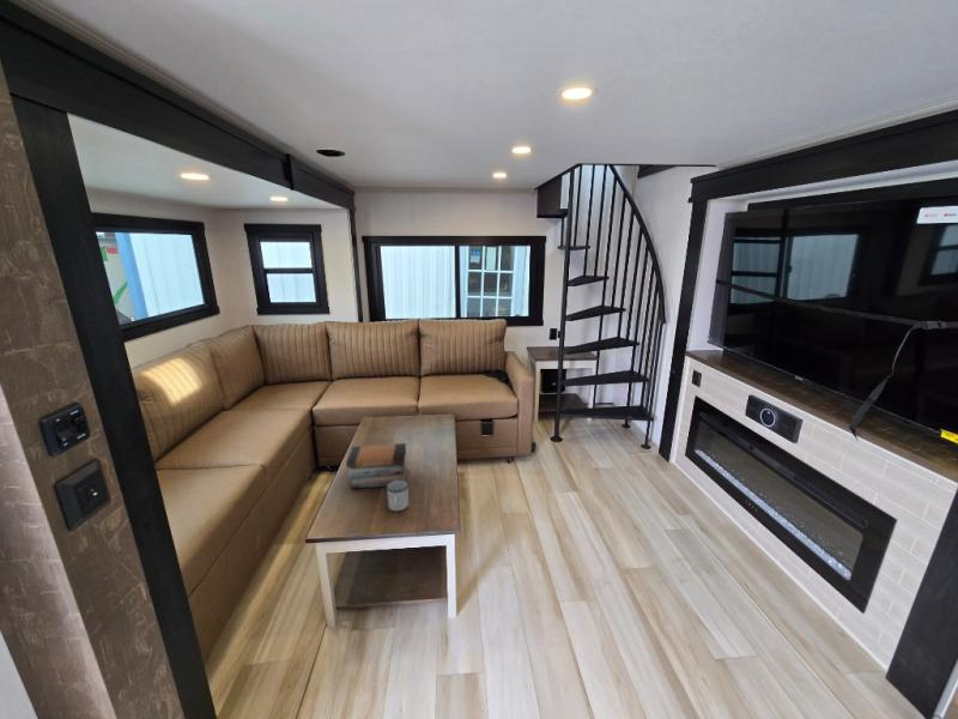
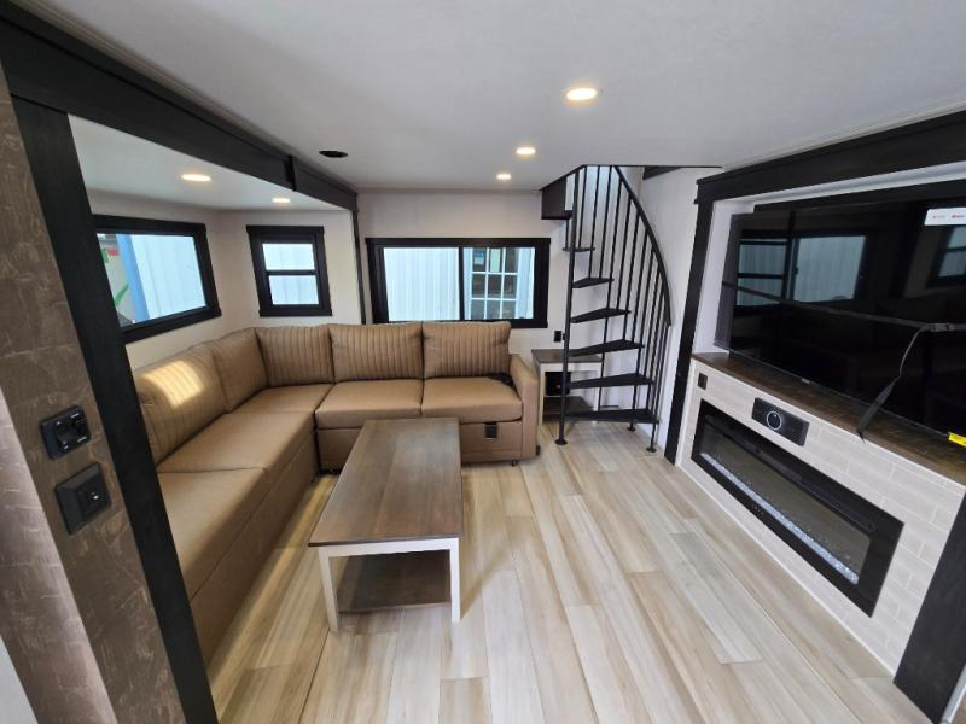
- book stack [345,442,408,489]
- mug [386,479,410,512]
